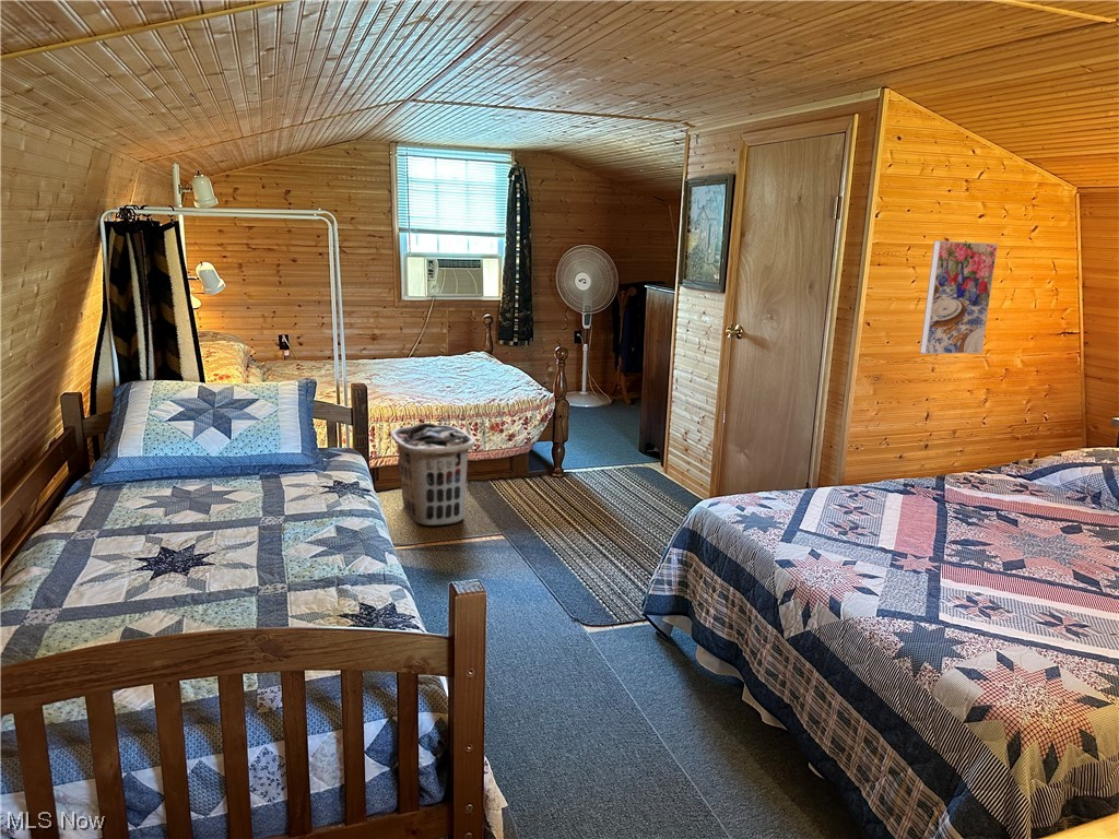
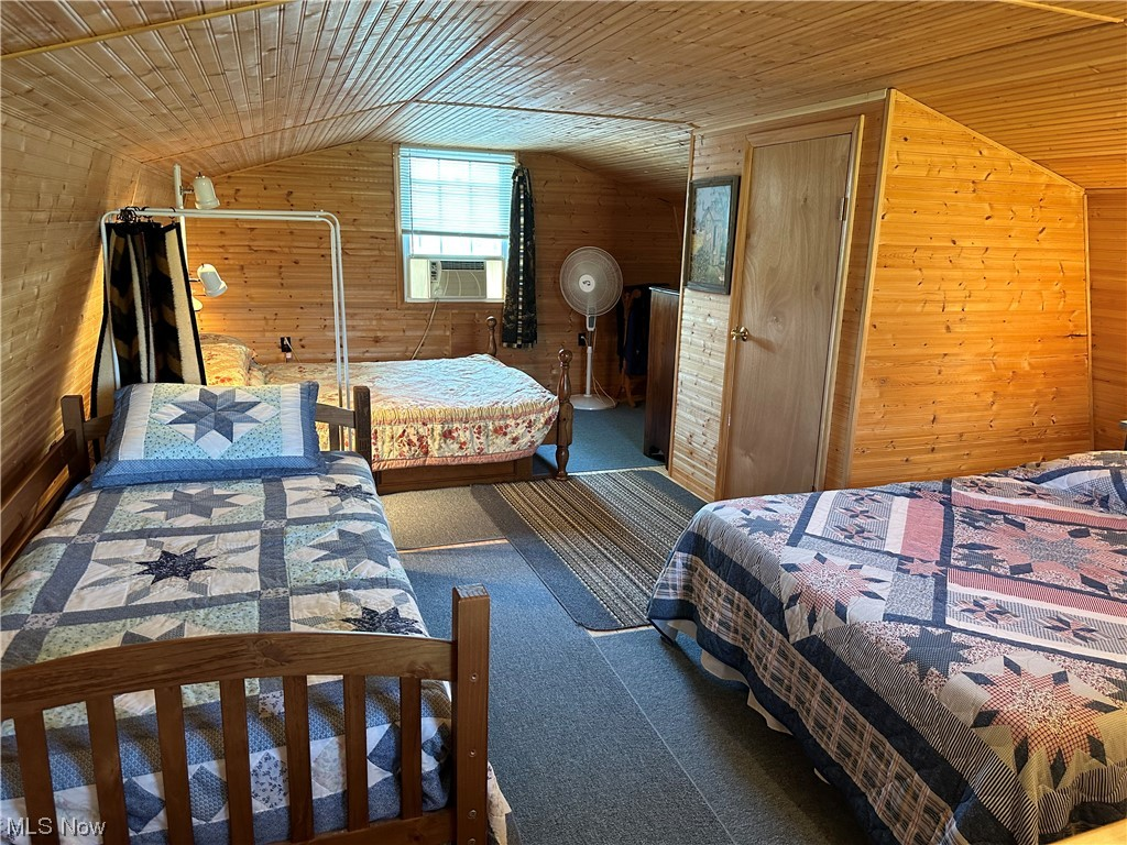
- clothes hamper [389,422,475,527]
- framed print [919,239,999,355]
